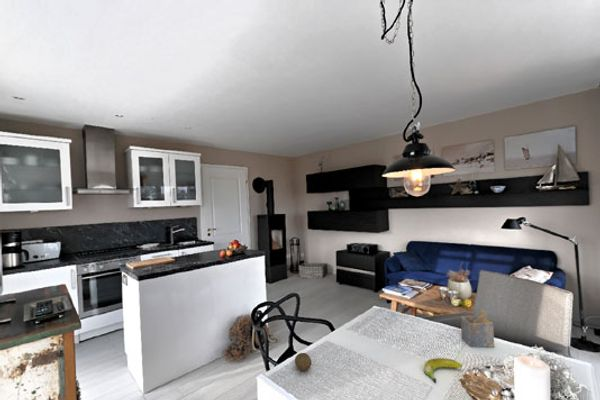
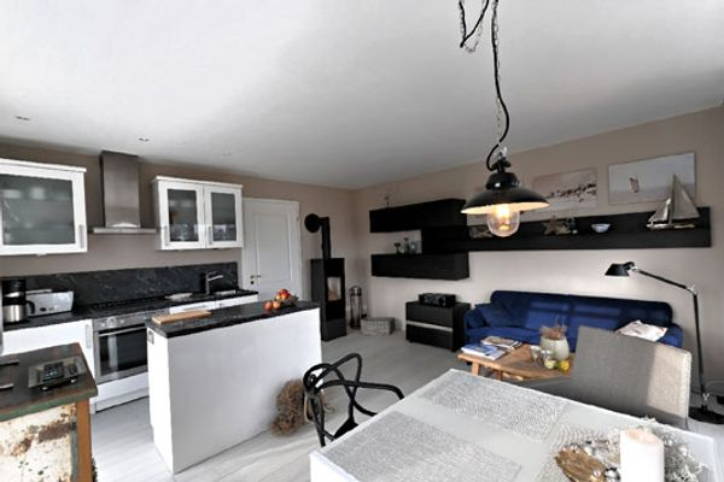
- fruit [294,352,312,372]
- napkin holder [460,308,495,348]
- banana [423,357,463,383]
